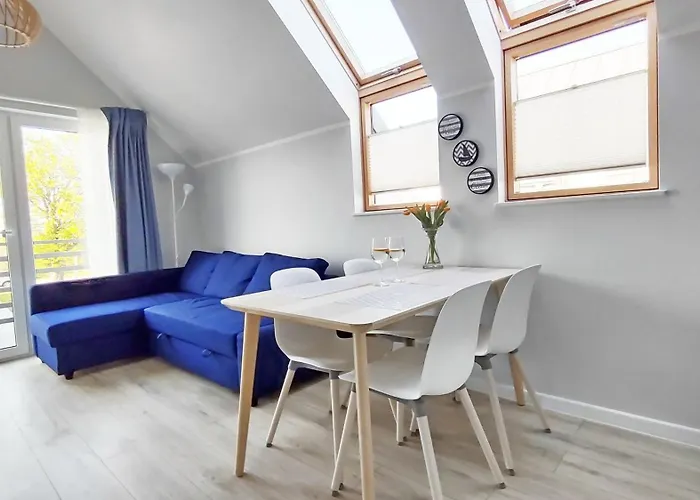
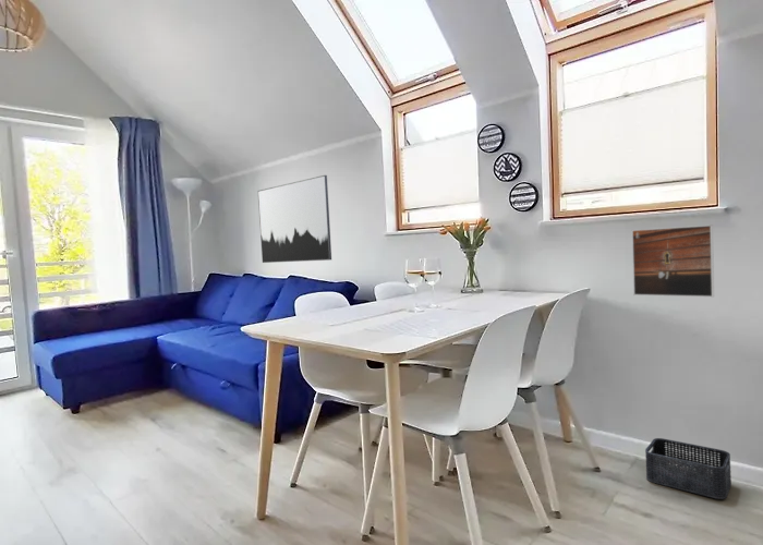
+ wall art [257,174,332,264]
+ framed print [631,223,715,299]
+ storage bin [644,437,732,500]
